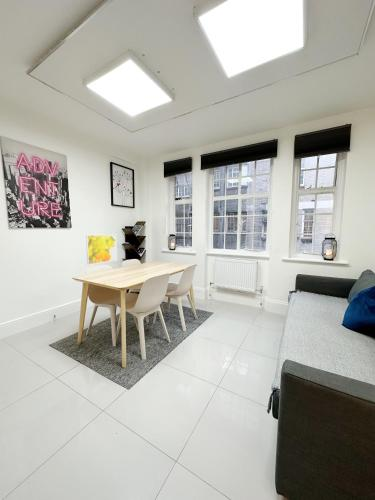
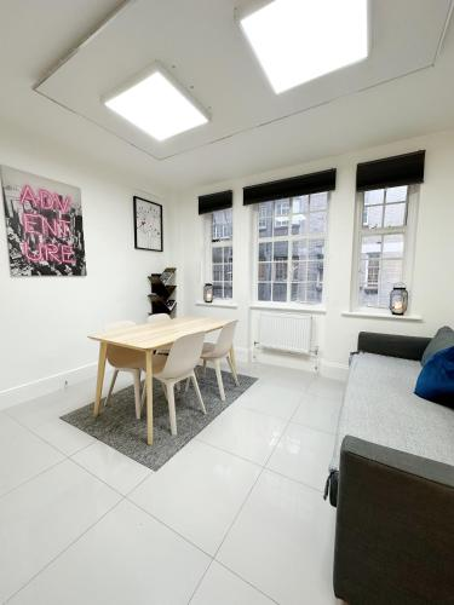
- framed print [85,233,118,266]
